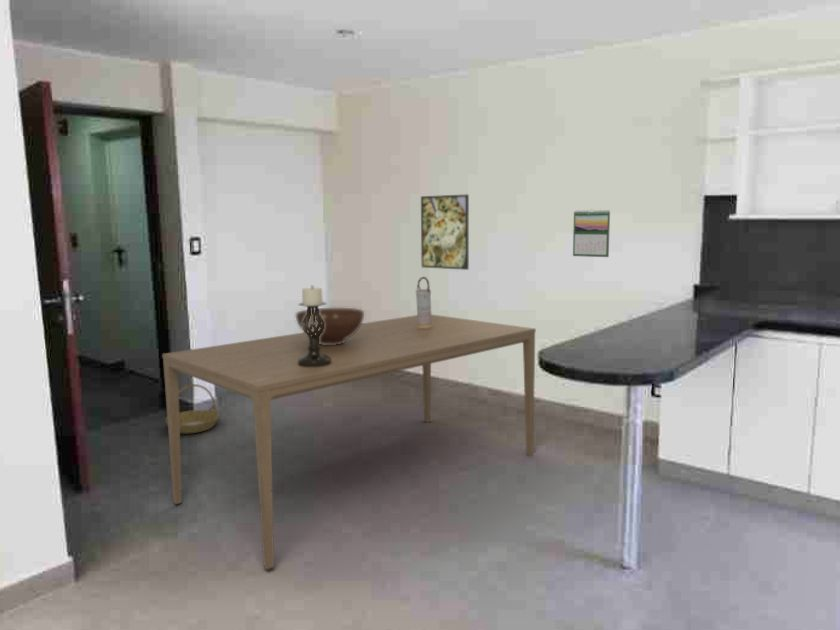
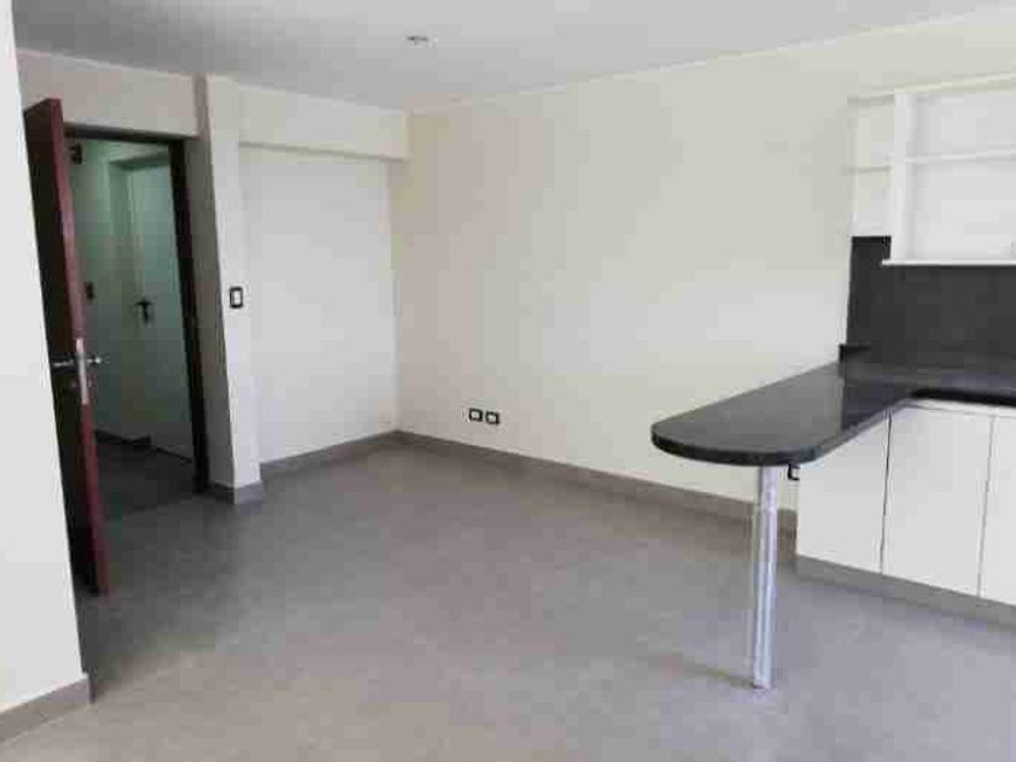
- calendar [572,209,611,258]
- fruit bowl [295,307,365,345]
- basket [164,383,220,434]
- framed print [420,193,470,271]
- vase [415,276,432,328]
- candle holder [297,284,332,367]
- dining table [161,313,537,570]
